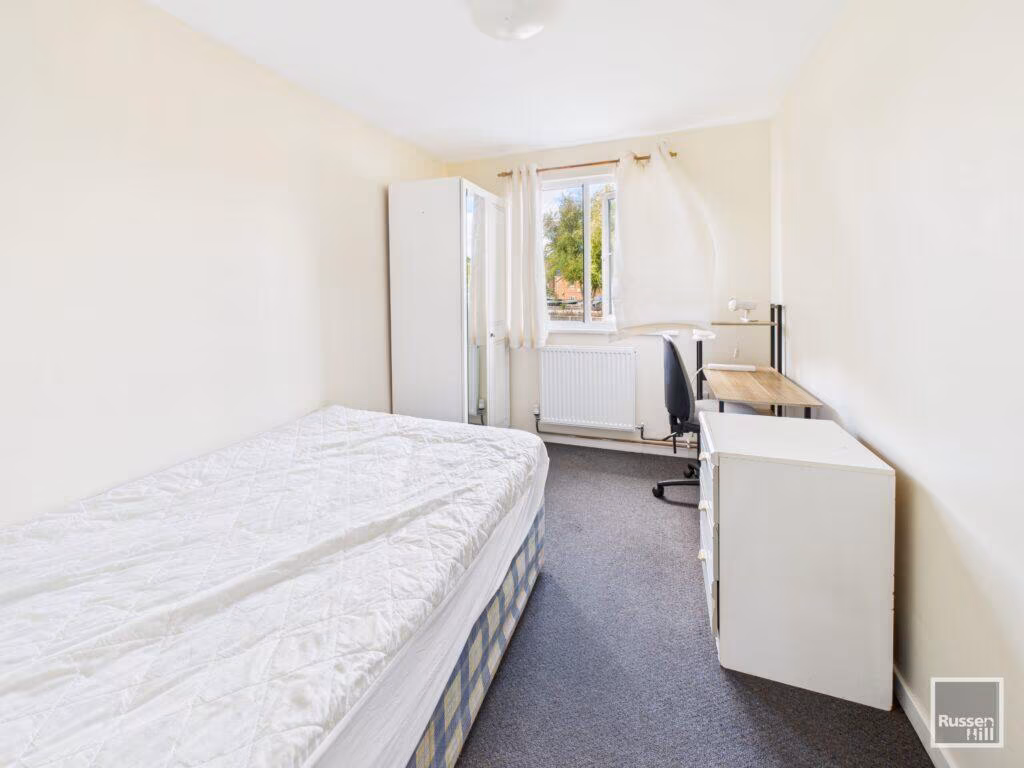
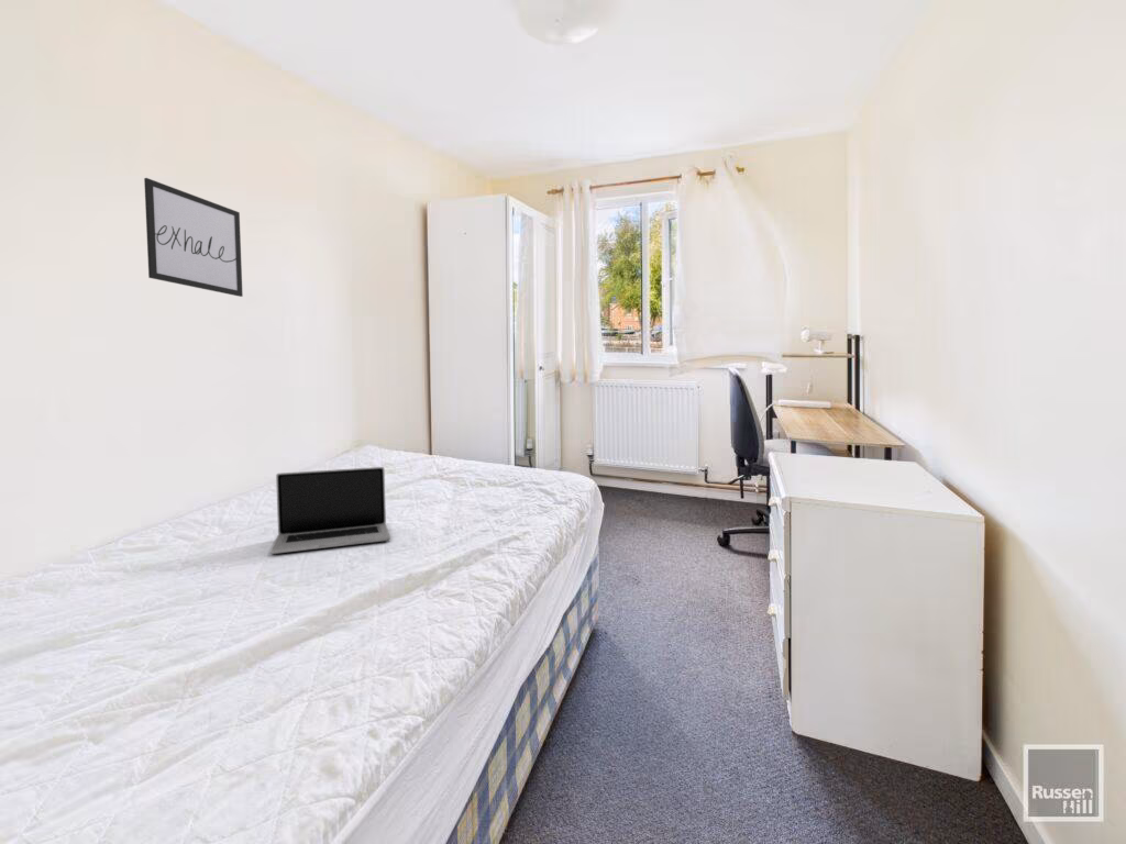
+ wall art [143,177,244,298]
+ laptop [269,466,391,555]
